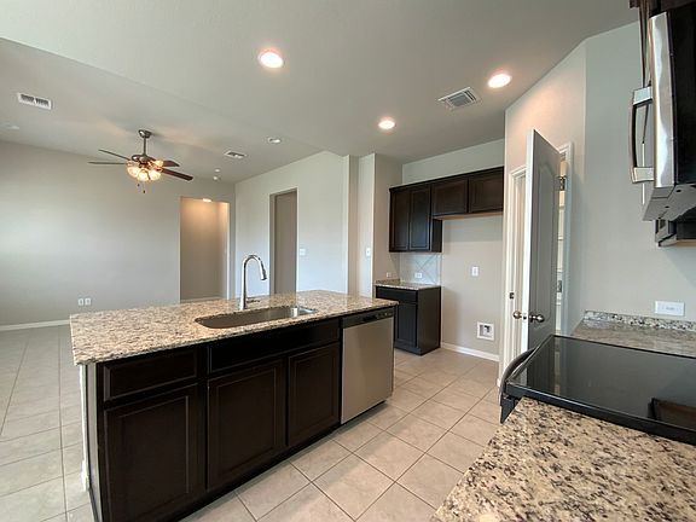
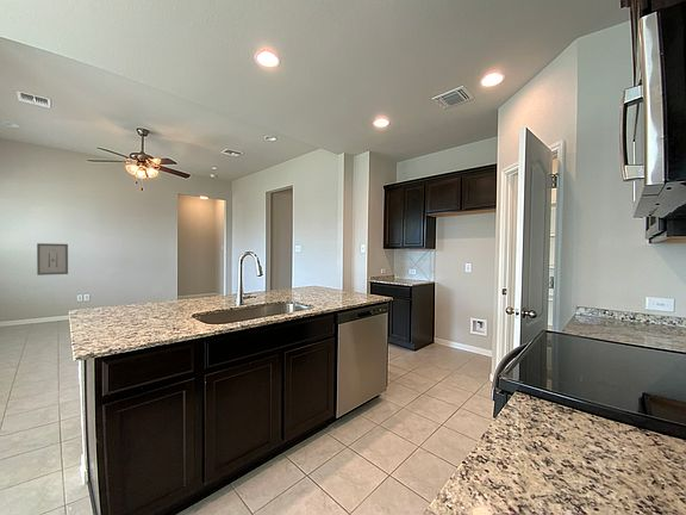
+ wall art [36,242,69,277]
